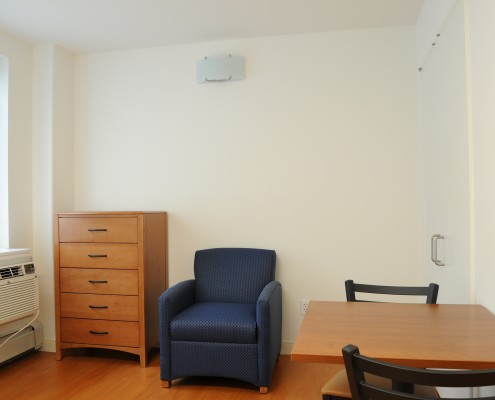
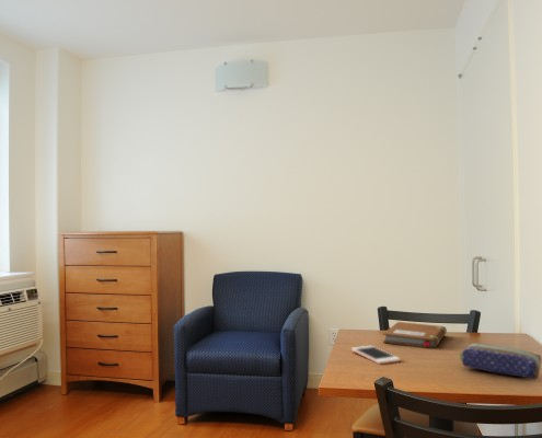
+ cell phone [350,345,402,365]
+ pencil case [459,342,542,380]
+ notebook [382,321,448,349]
